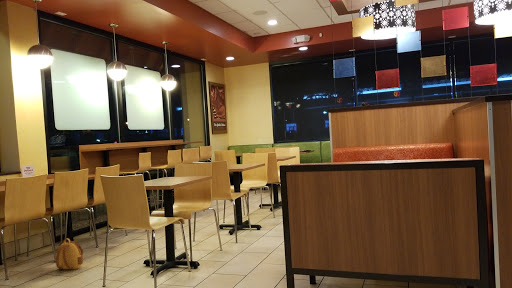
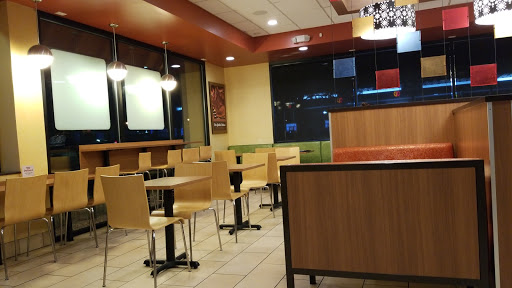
- backpack [55,237,84,270]
